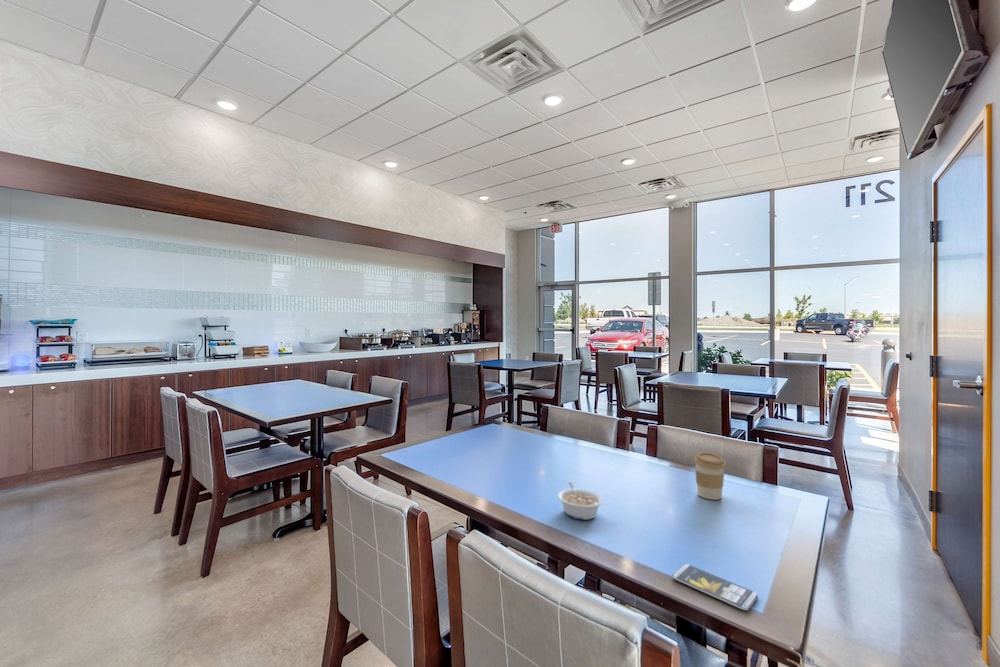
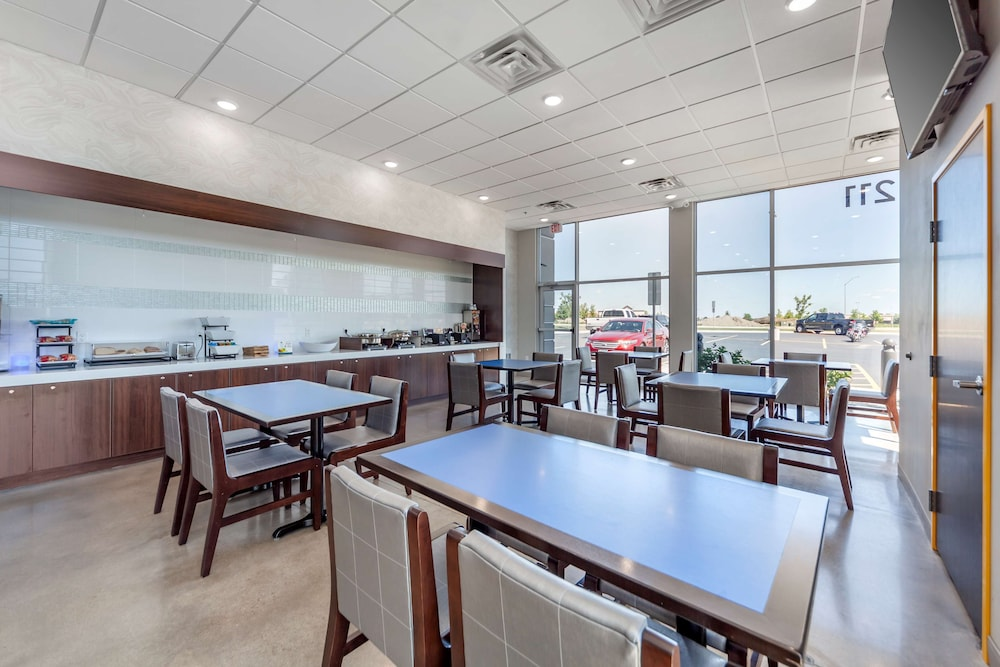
- smartphone [672,563,758,611]
- legume [557,481,604,521]
- coffee cup [693,452,727,501]
